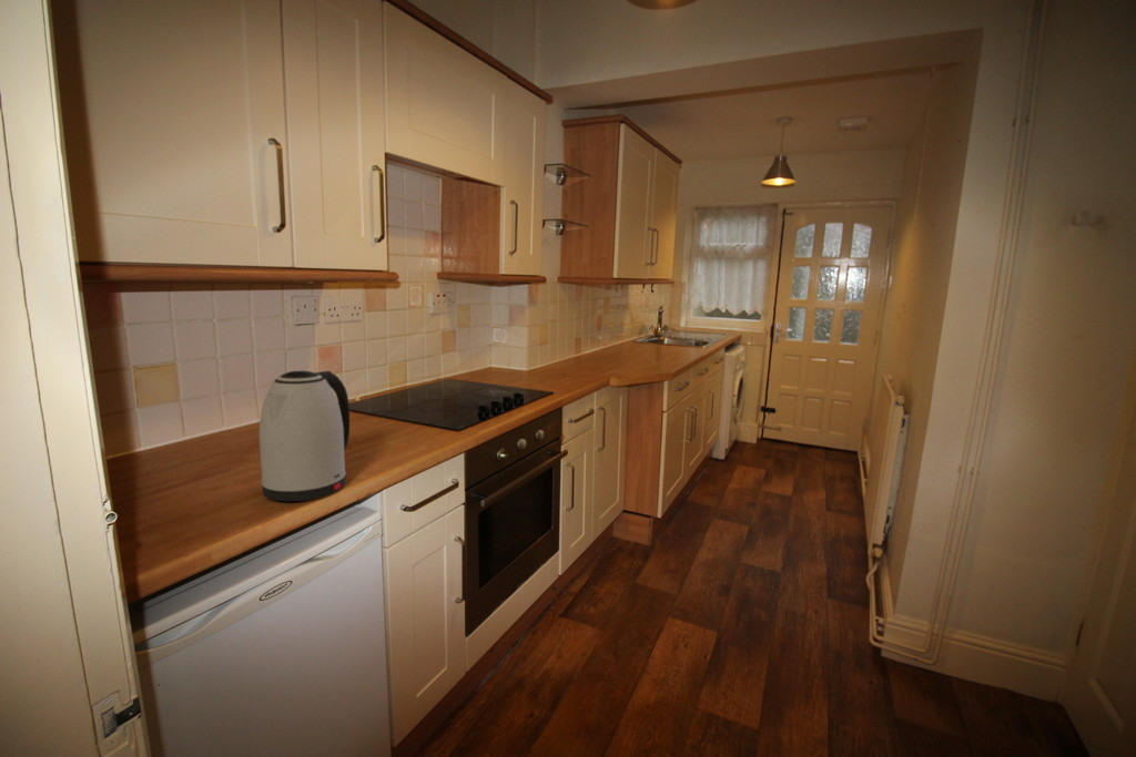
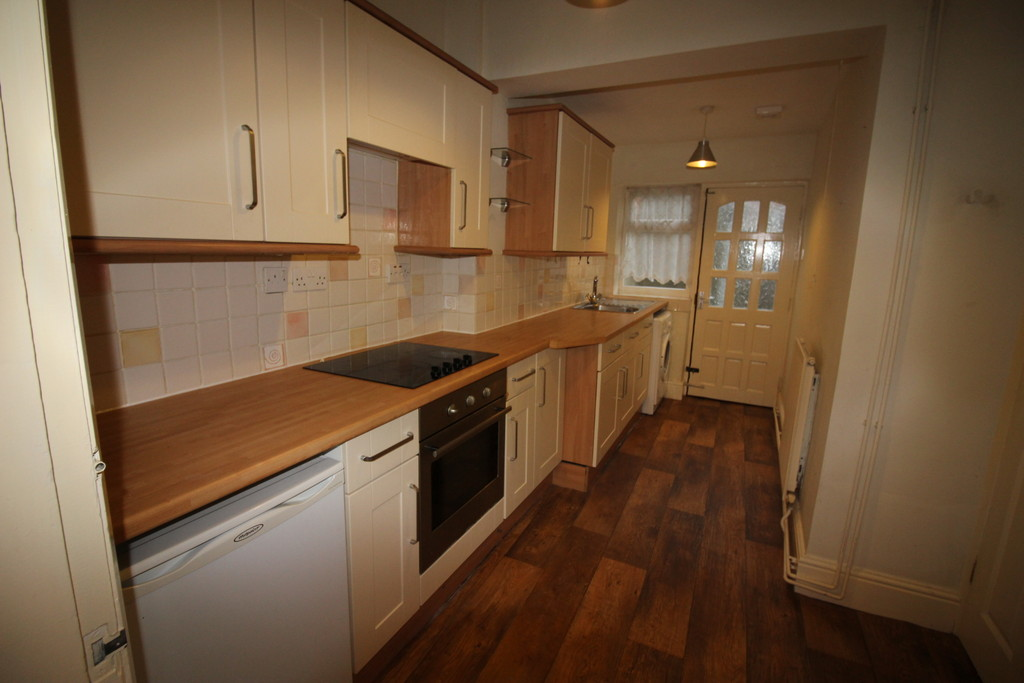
- kettle [258,370,351,502]
